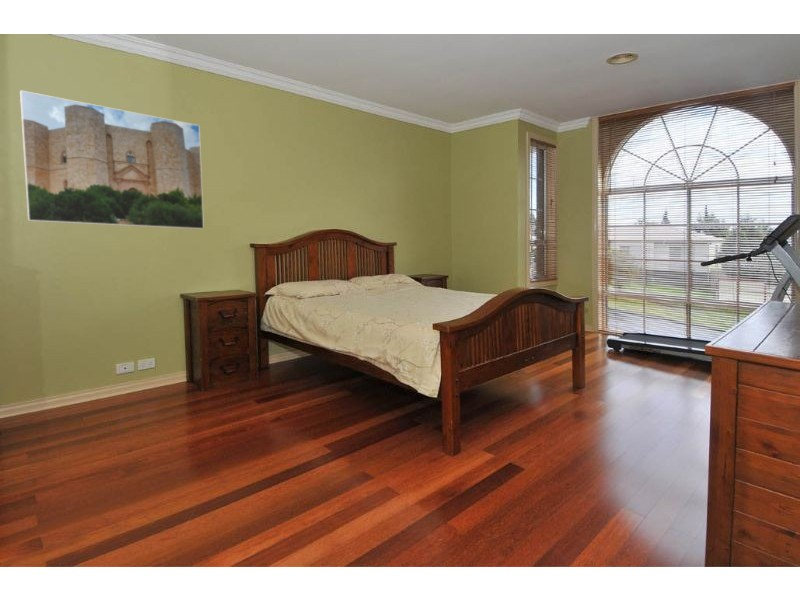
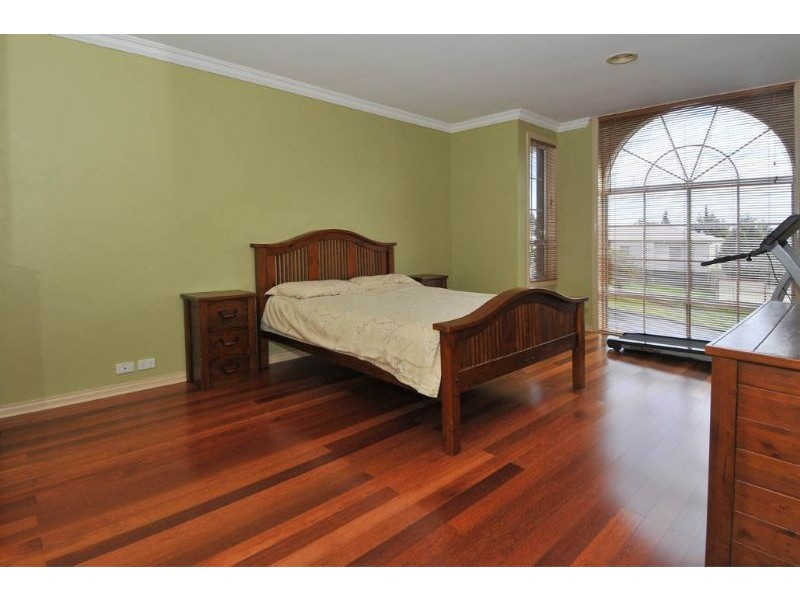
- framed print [19,89,205,230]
